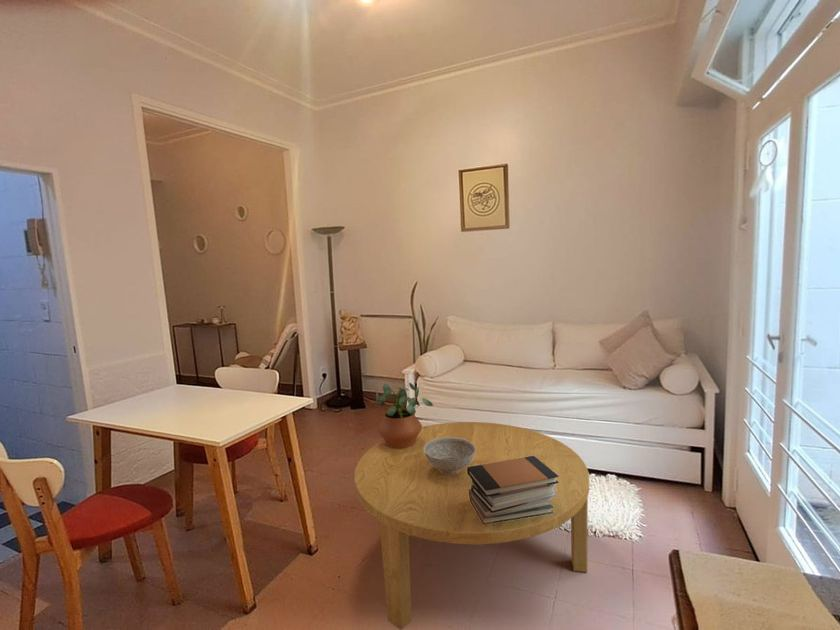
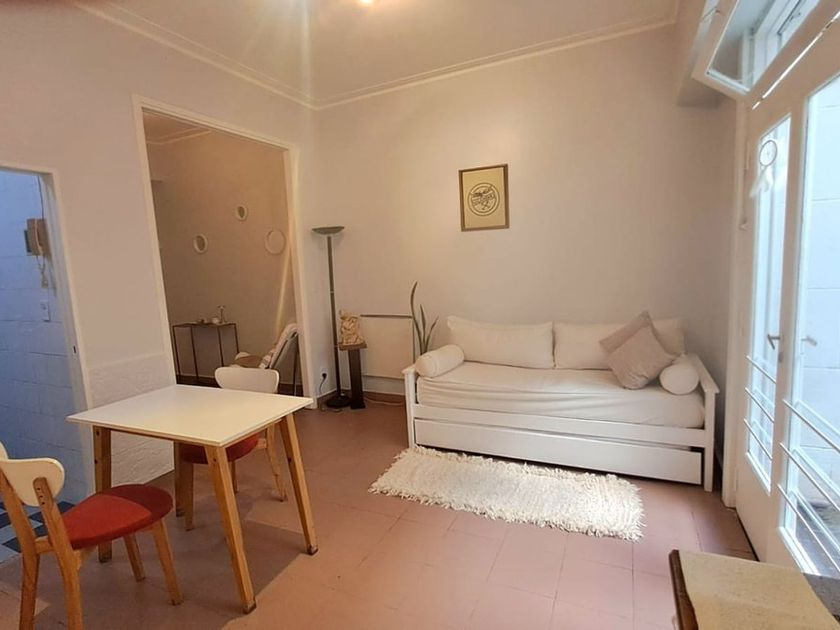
- potted plant [375,382,434,449]
- decorative bowl [424,437,476,474]
- coffee table [353,421,590,630]
- book stack [467,456,559,525]
